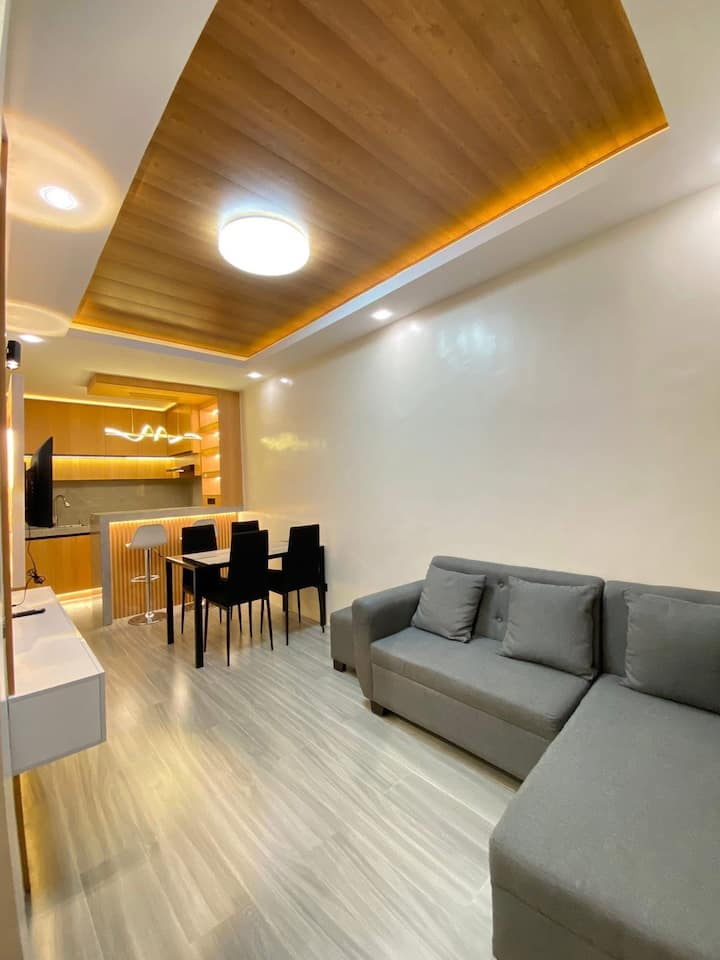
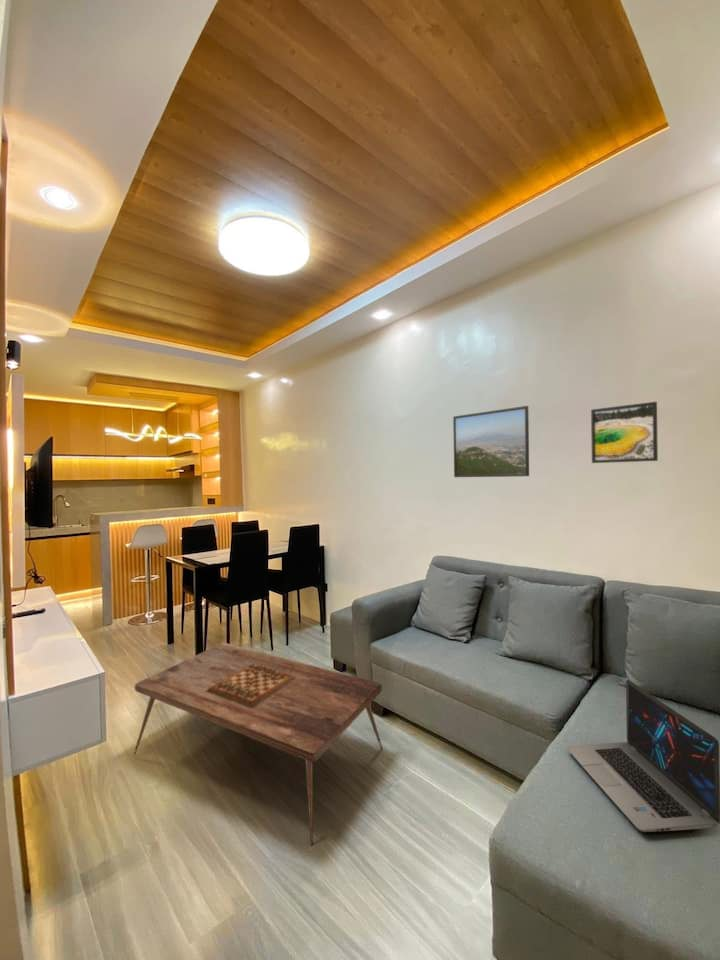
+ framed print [452,405,530,478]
+ laptop [566,679,720,833]
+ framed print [590,401,659,464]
+ coffee table [133,642,384,847]
